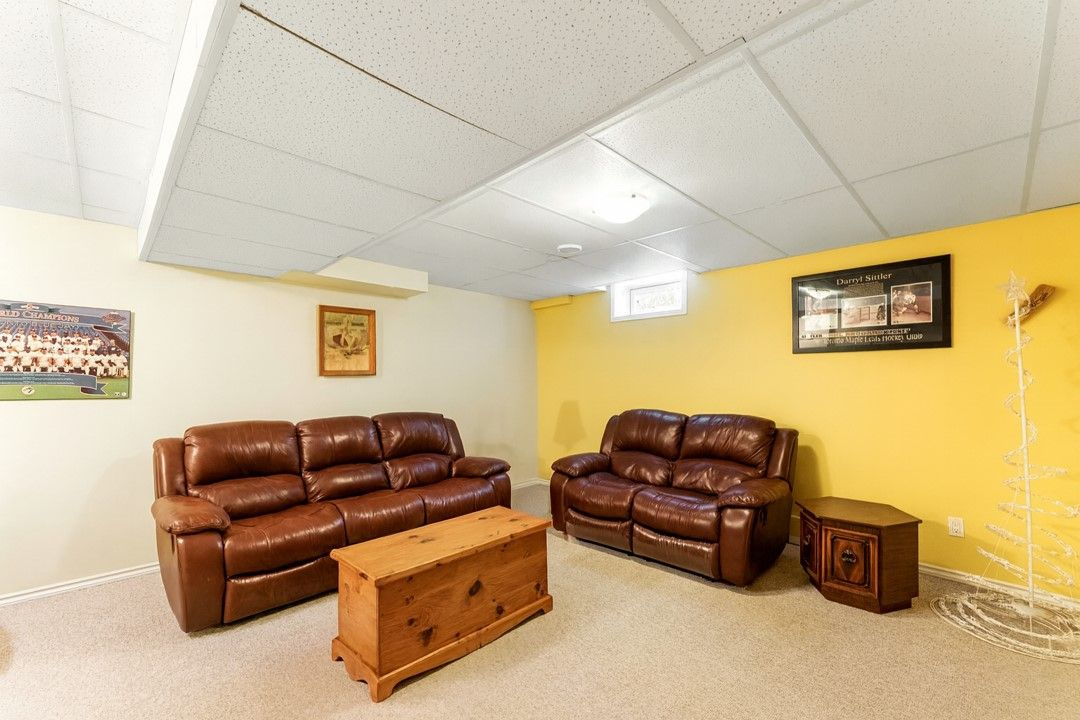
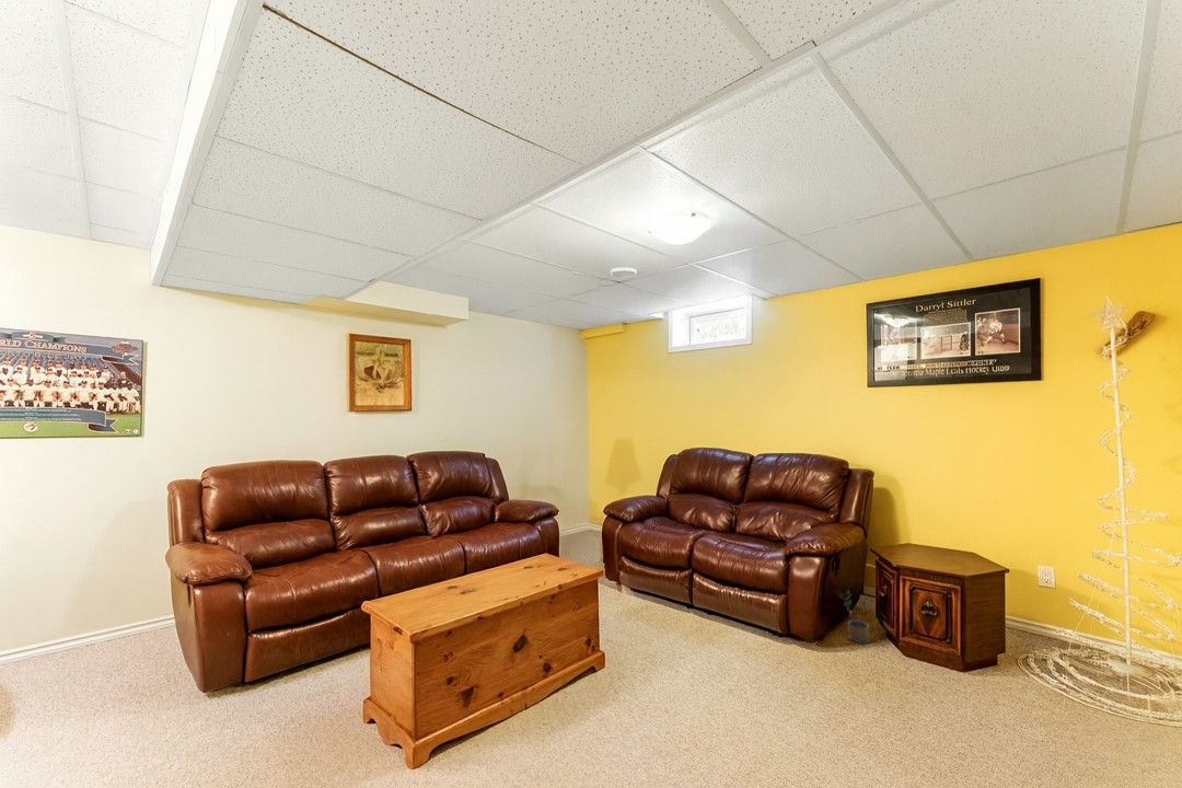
+ potted plant [838,589,871,645]
